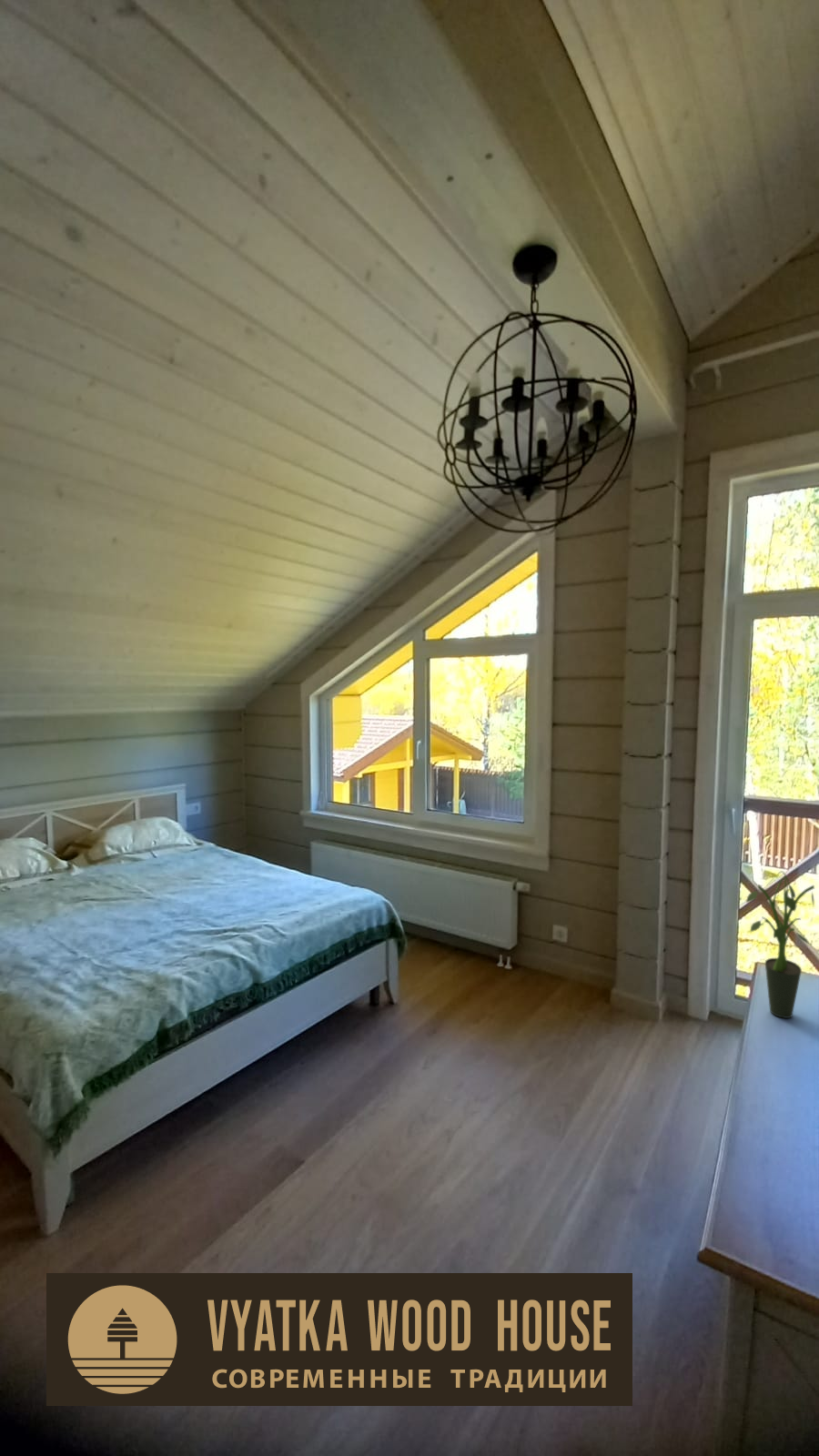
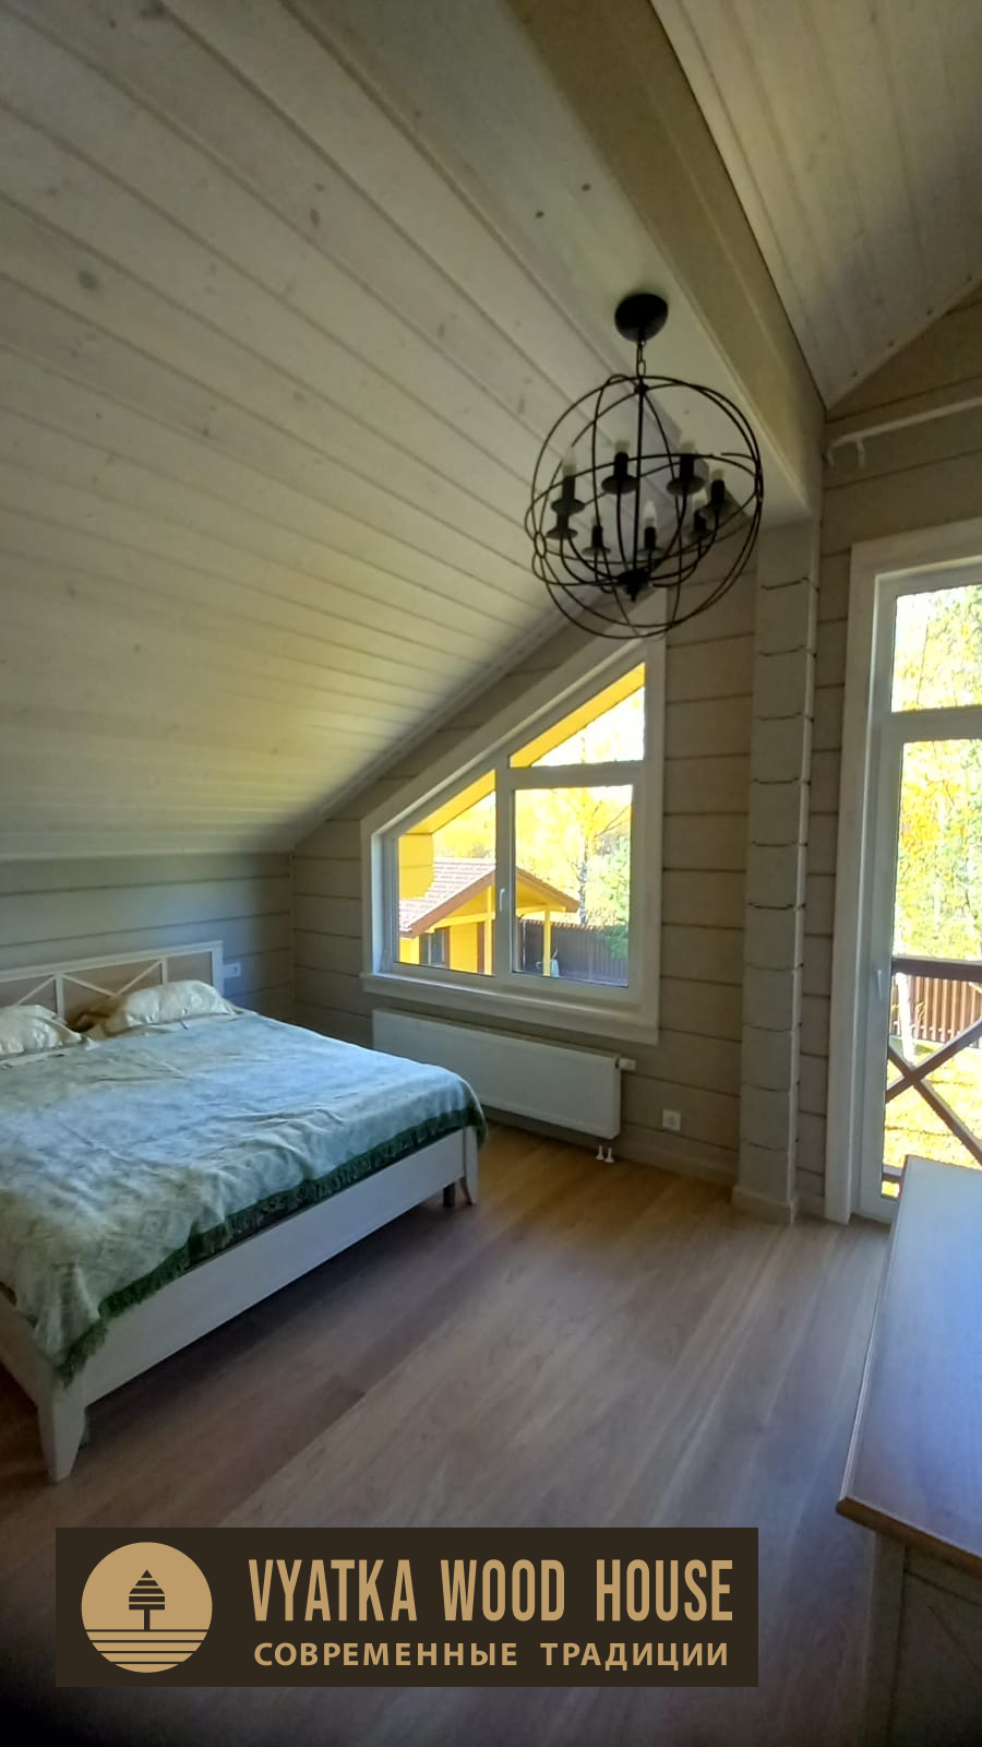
- potted plant [745,871,815,1019]
